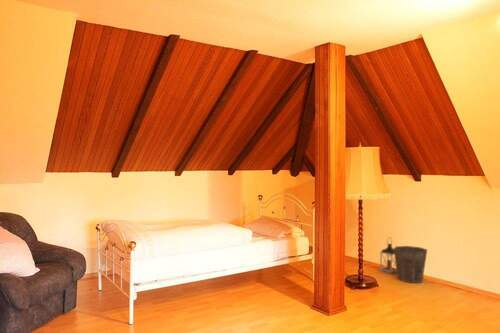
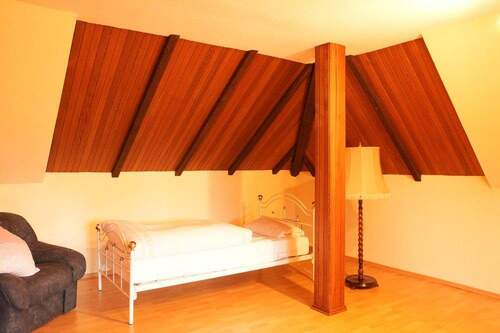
- waste bin [393,245,428,284]
- lantern [379,237,397,275]
